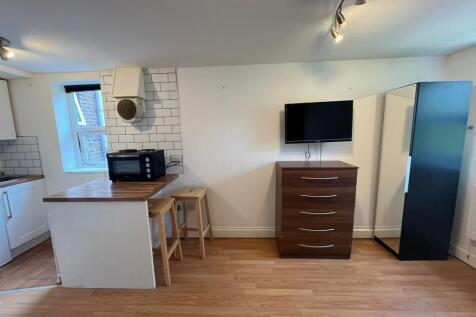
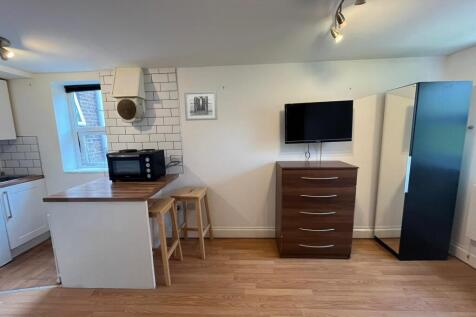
+ wall art [183,90,218,122]
